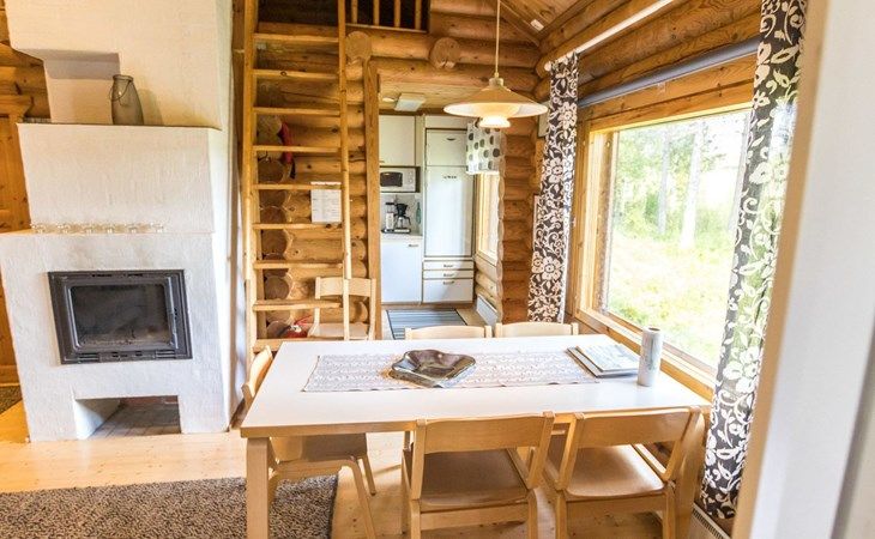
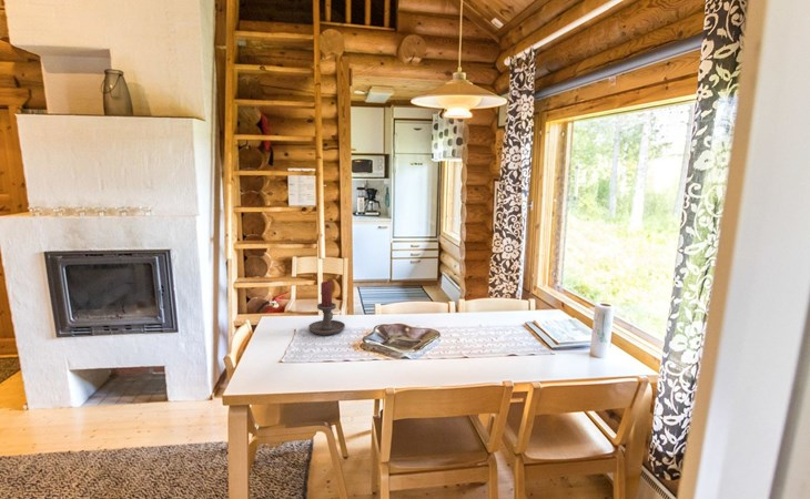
+ candle holder [307,279,346,336]
